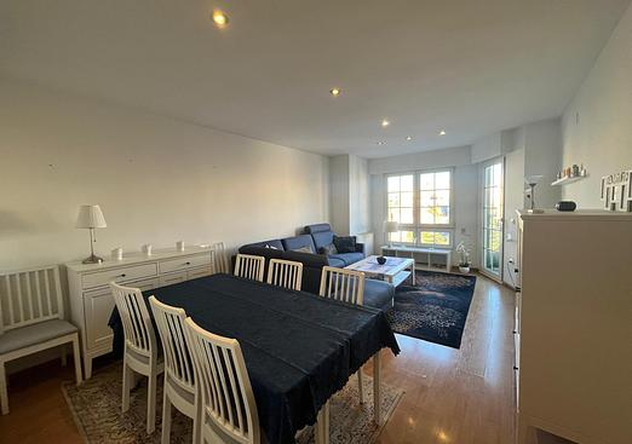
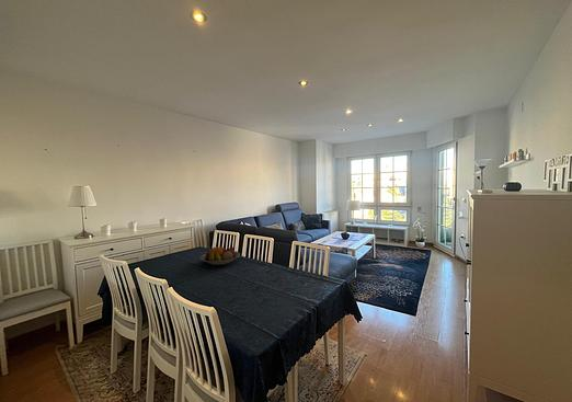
+ fruit bowl [199,245,241,266]
